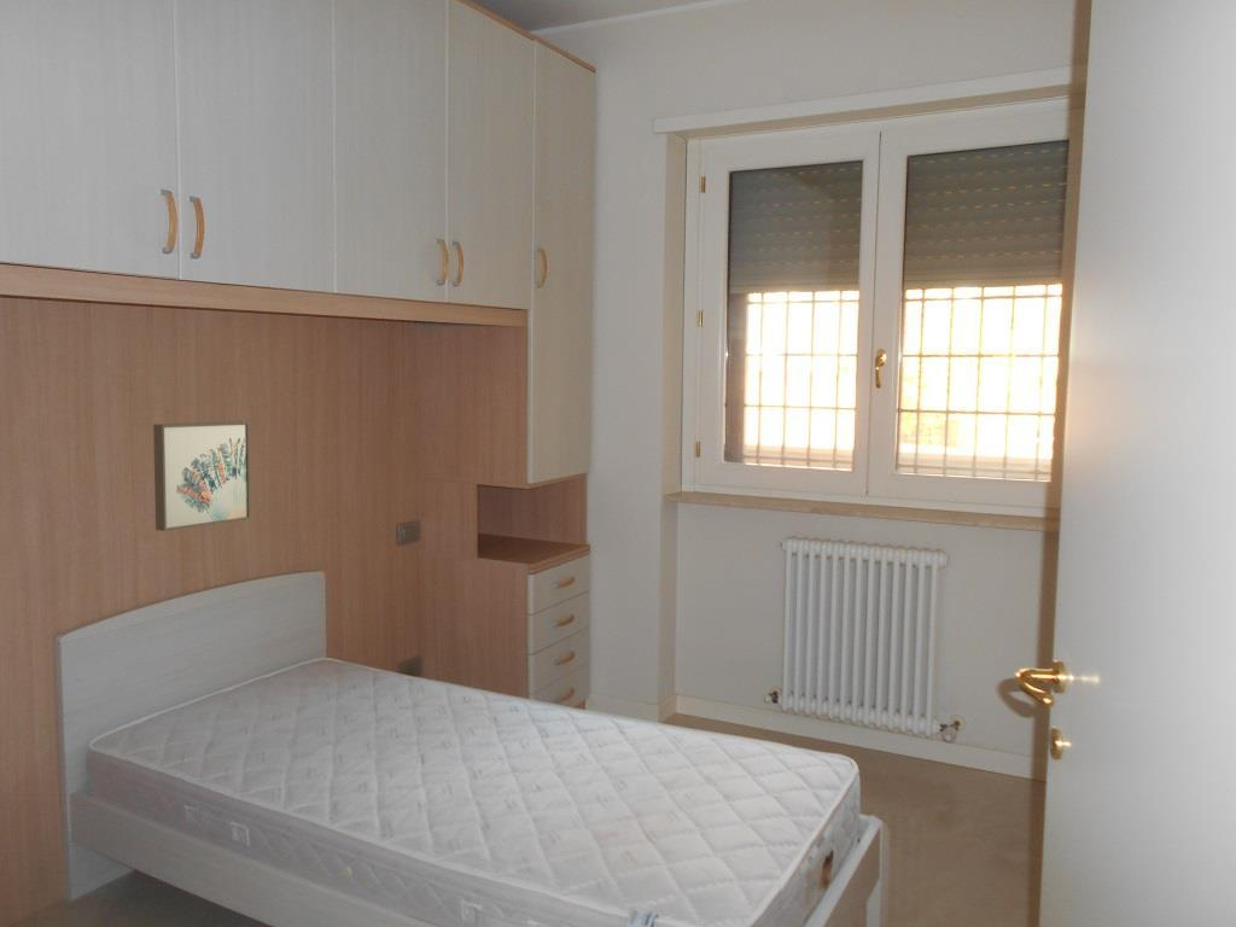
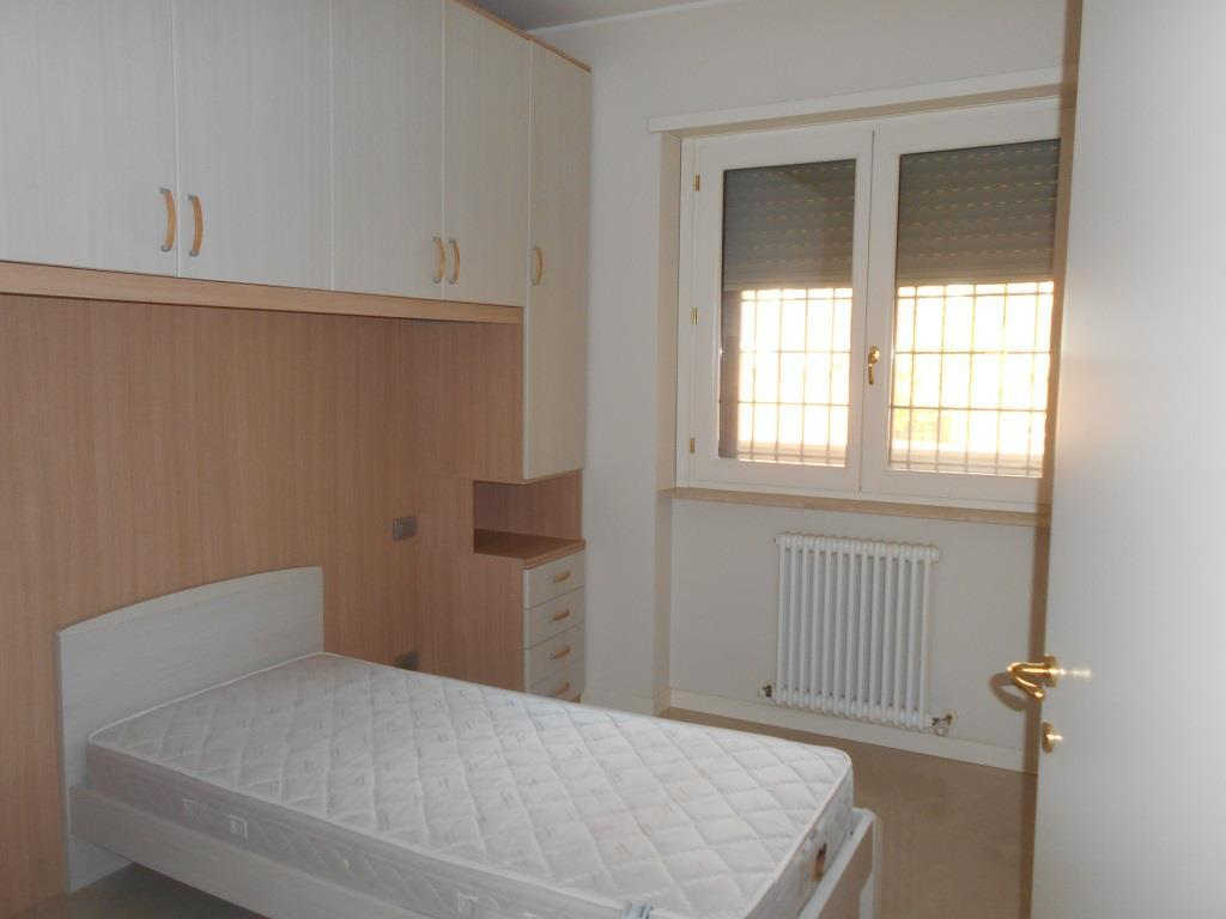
- wall art [152,420,252,532]
